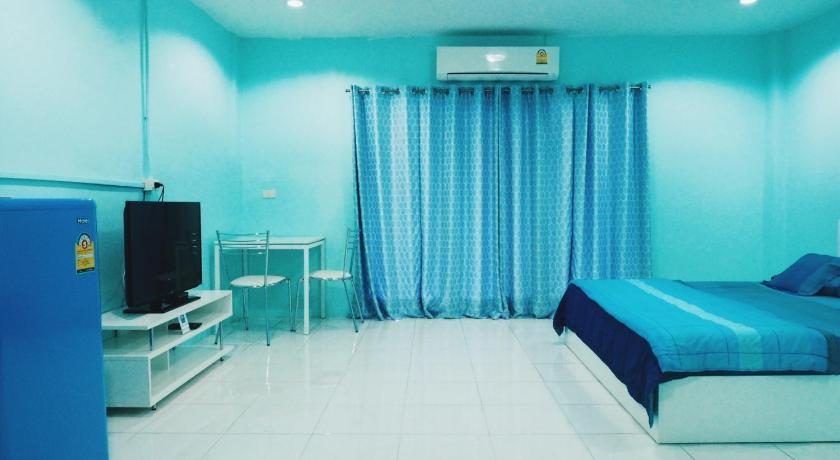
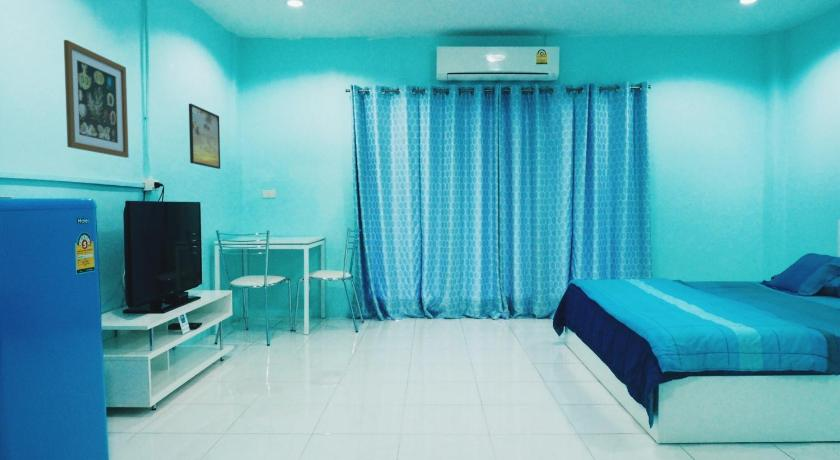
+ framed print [188,103,221,170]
+ wall art [63,39,130,159]
